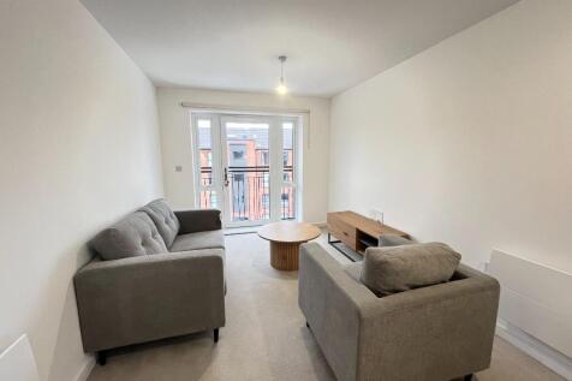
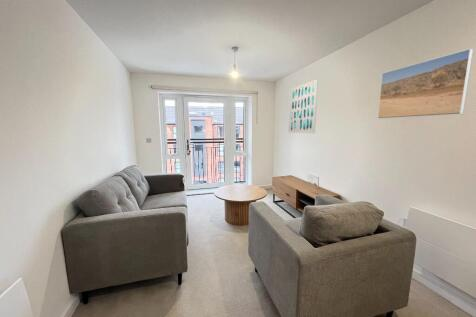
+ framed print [377,48,474,120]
+ wall art [287,79,319,134]
